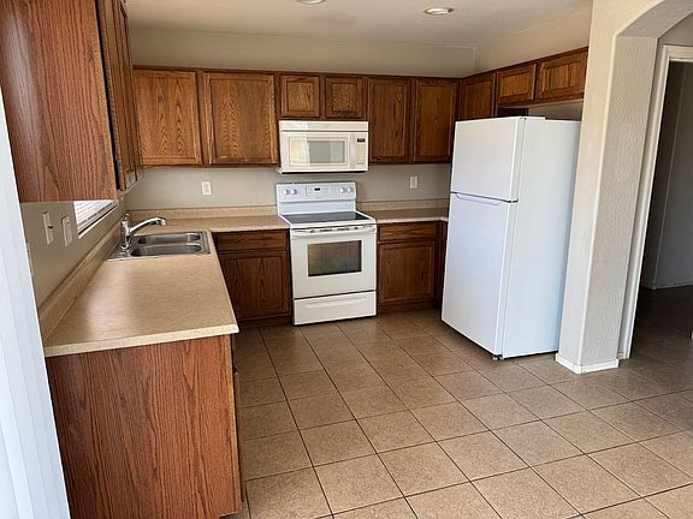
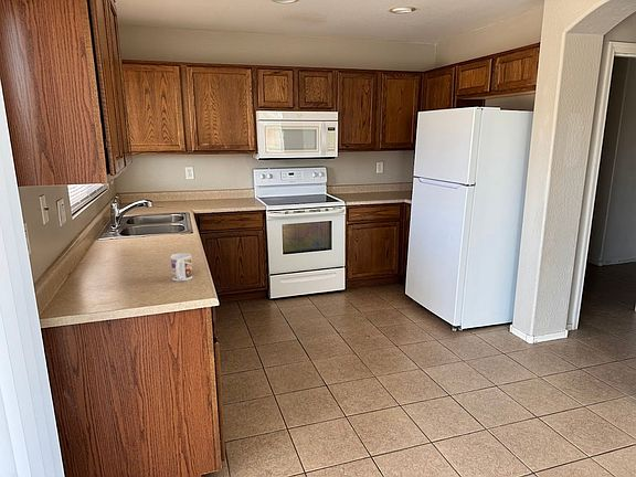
+ mug [169,252,193,283]
